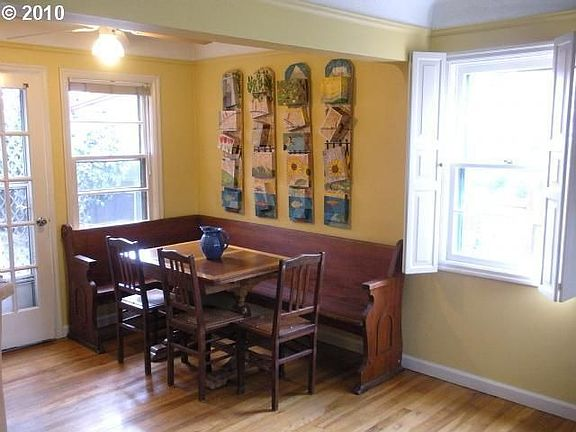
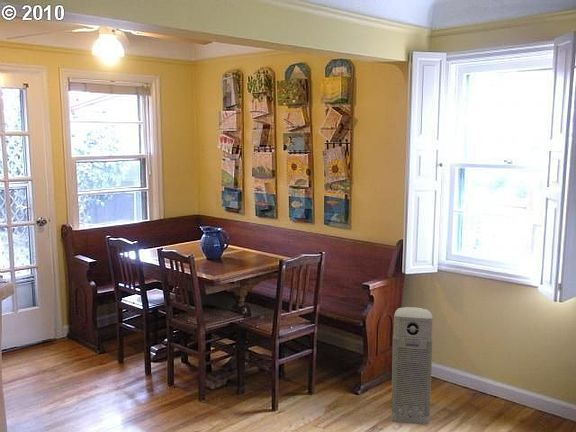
+ air purifier [390,306,433,426]
